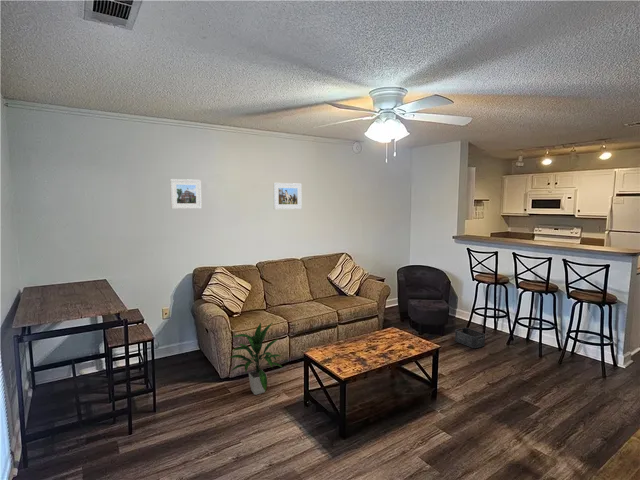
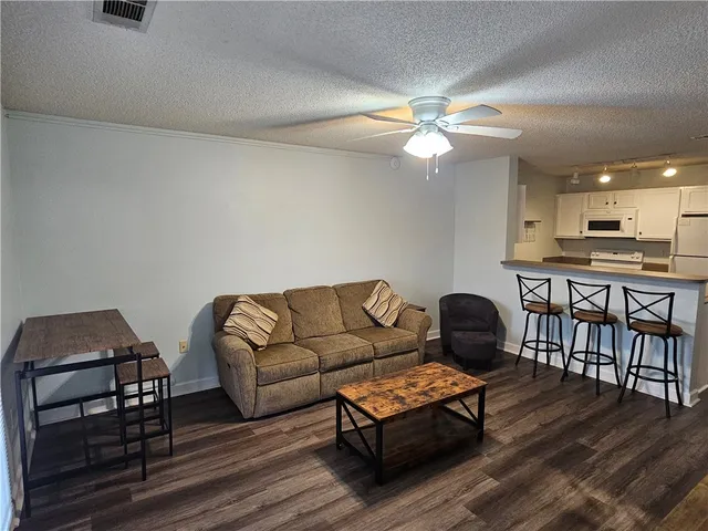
- indoor plant [228,321,283,396]
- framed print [272,182,303,210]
- storage bin [454,327,486,349]
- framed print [169,178,203,210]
